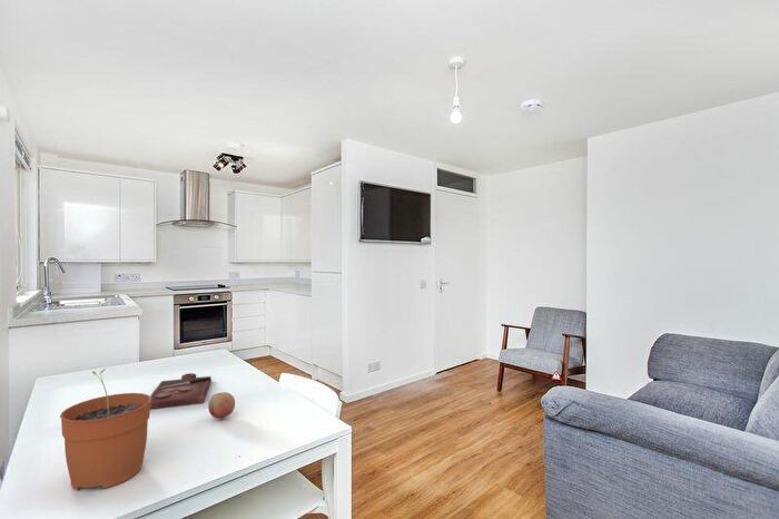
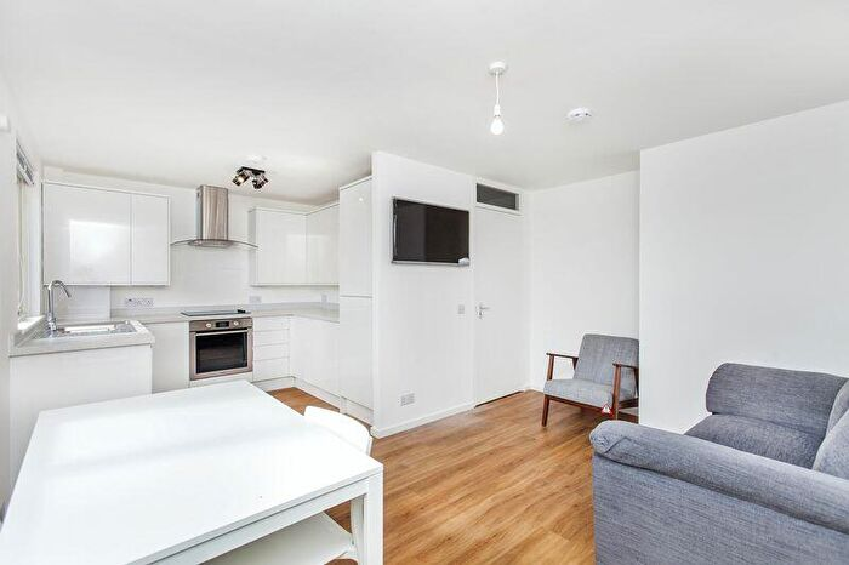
- plant pot [59,368,151,491]
- cutting board [149,372,213,410]
- fruit [207,391,236,420]
